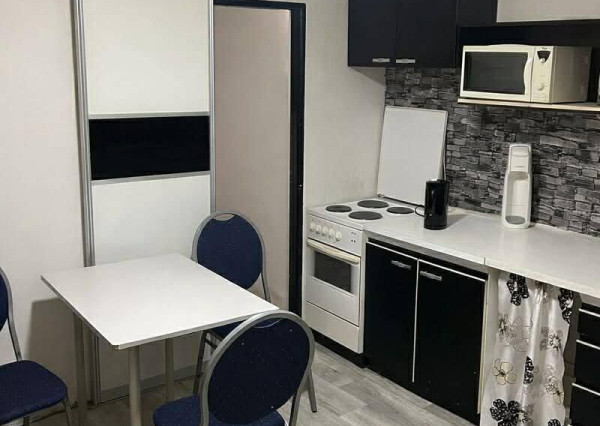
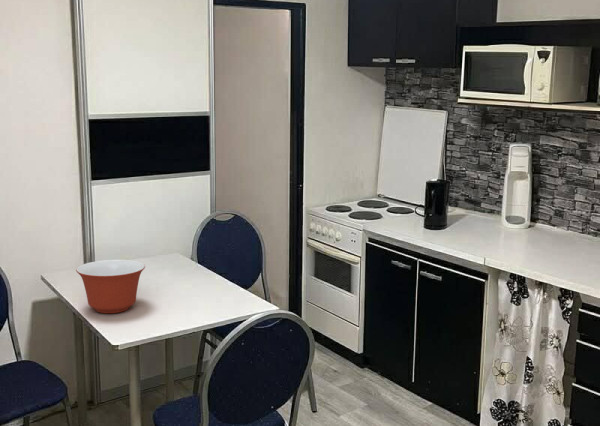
+ mixing bowl [75,259,146,314]
